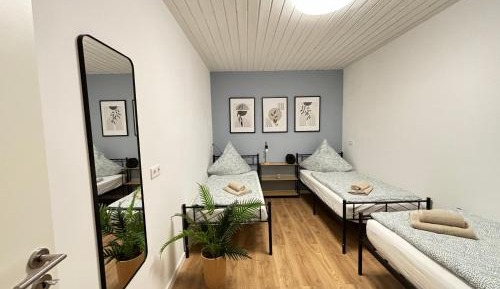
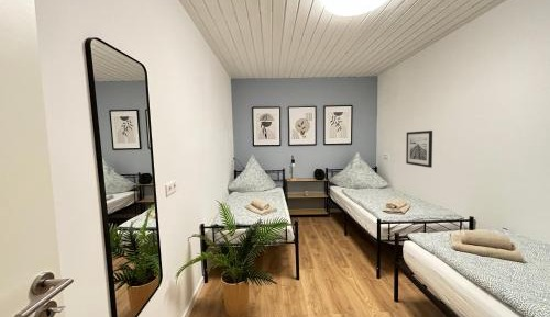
+ wall art [405,129,433,169]
